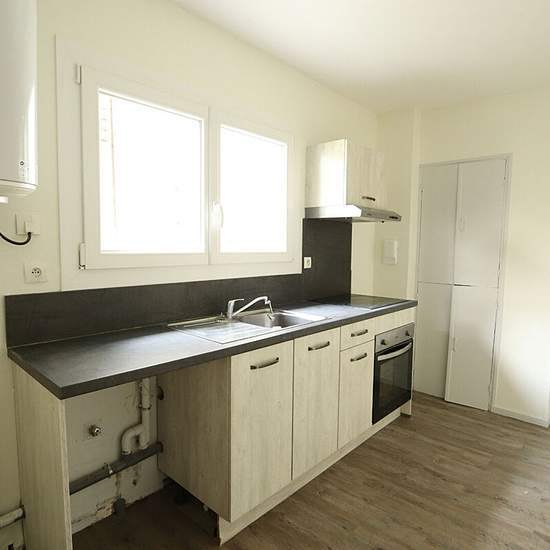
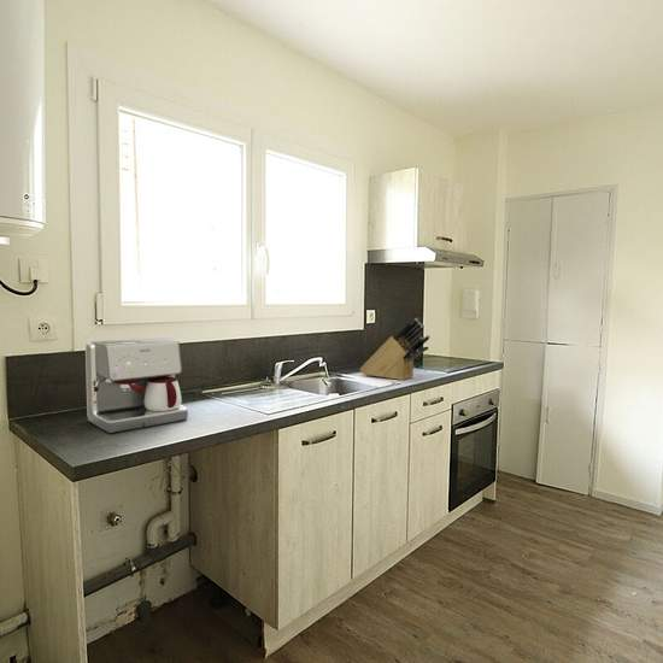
+ coffee maker [84,336,189,434]
+ knife block [358,317,432,381]
